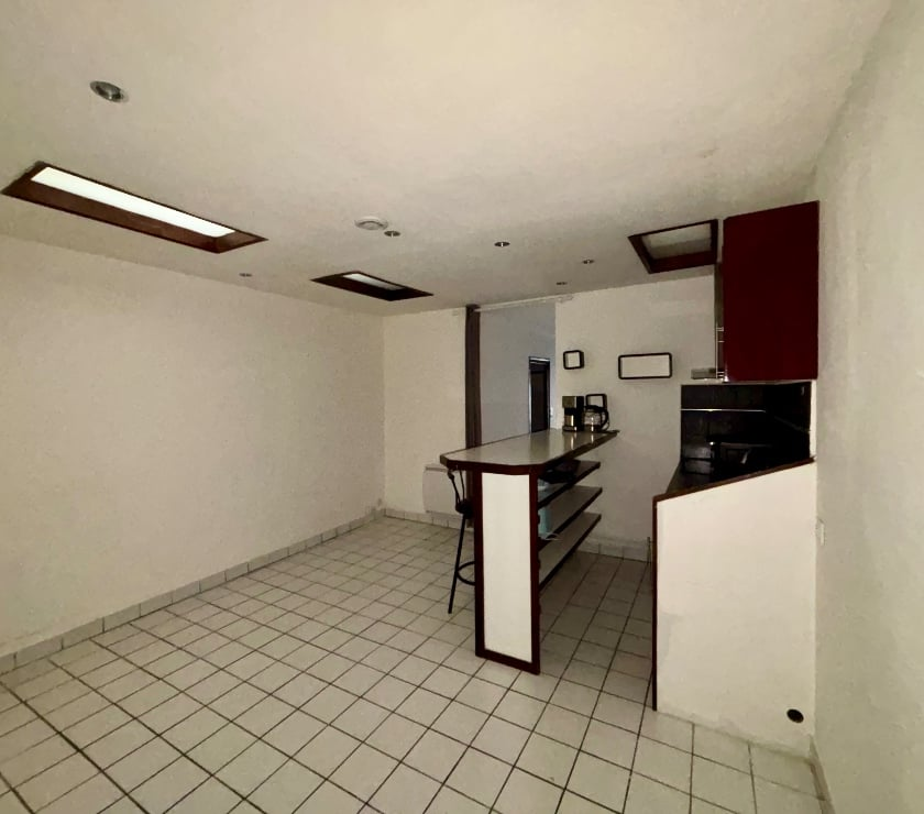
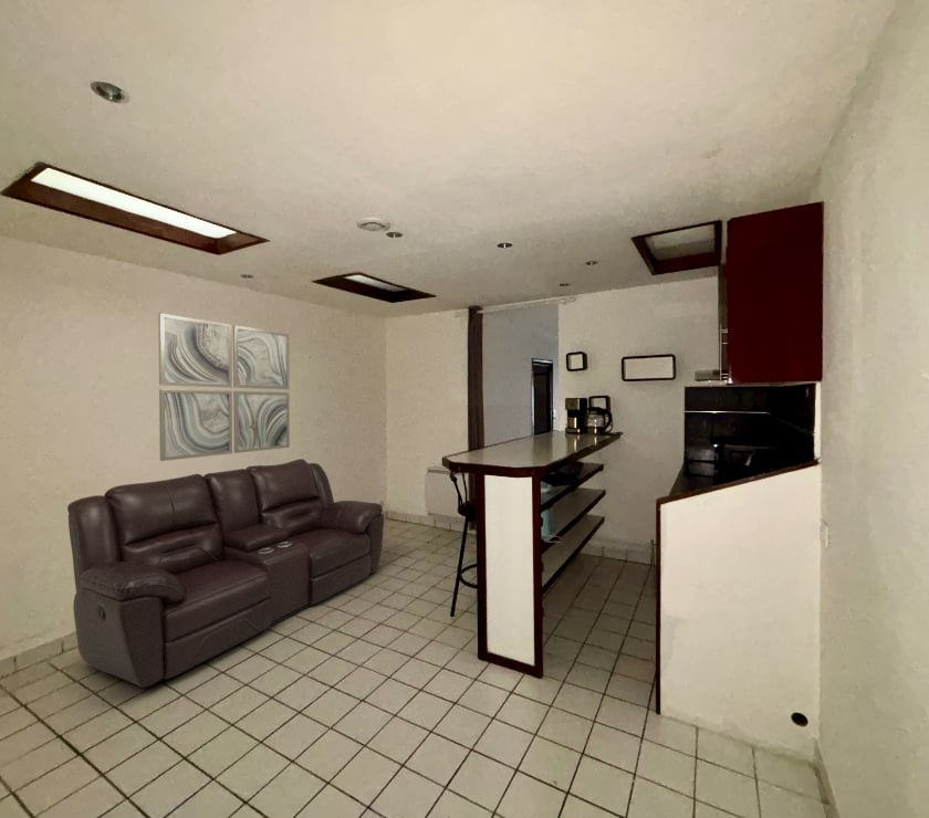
+ sofa [66,458,385,689]
+ wall art [157,312,291,462]
